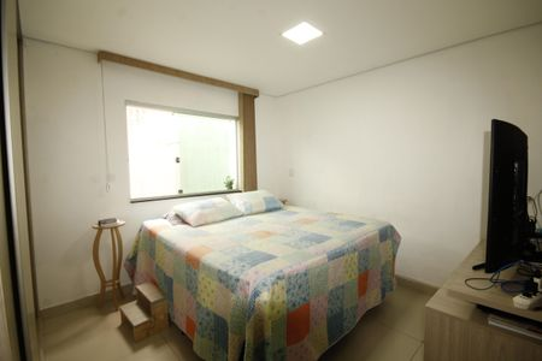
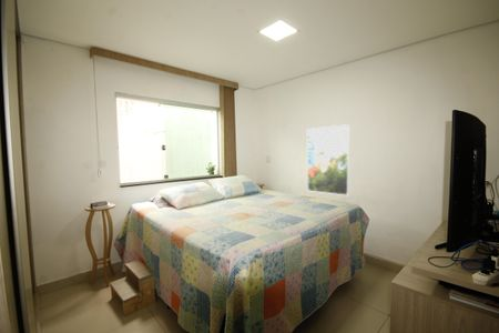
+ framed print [306,123,350,196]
